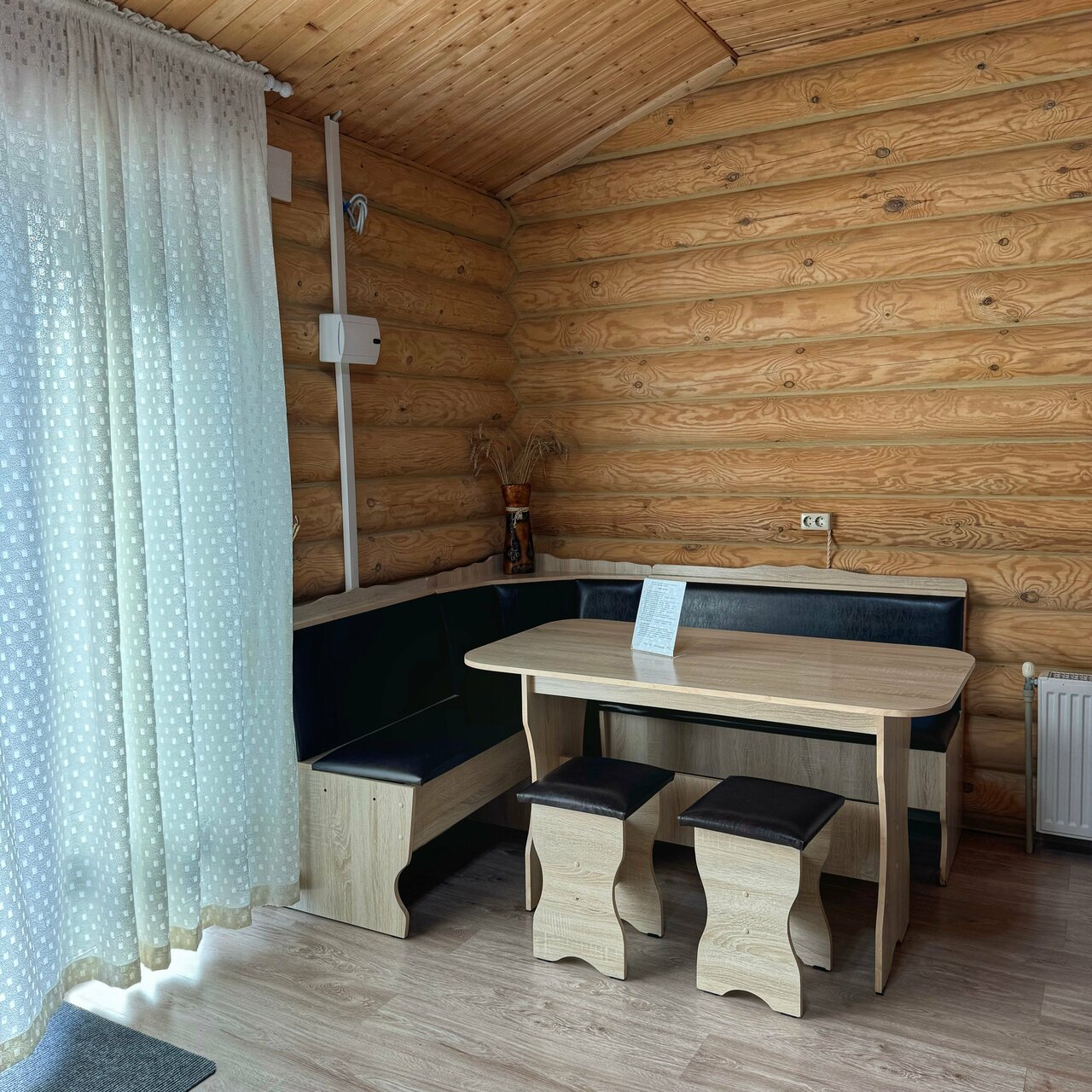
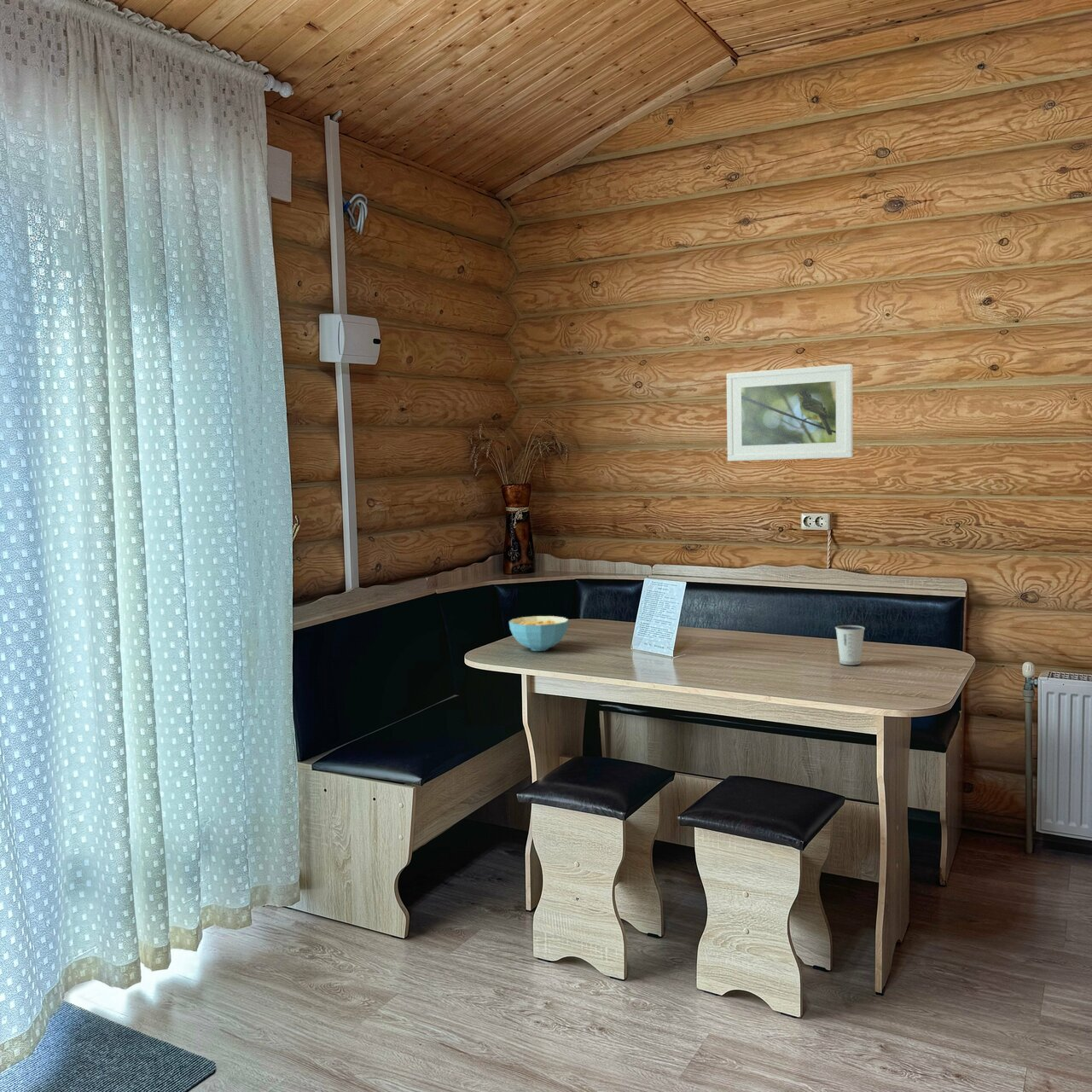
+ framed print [726,363,854,462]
+ dixie cup [834,624,866,665]
+ cereal bowl [508,615,570,652]
